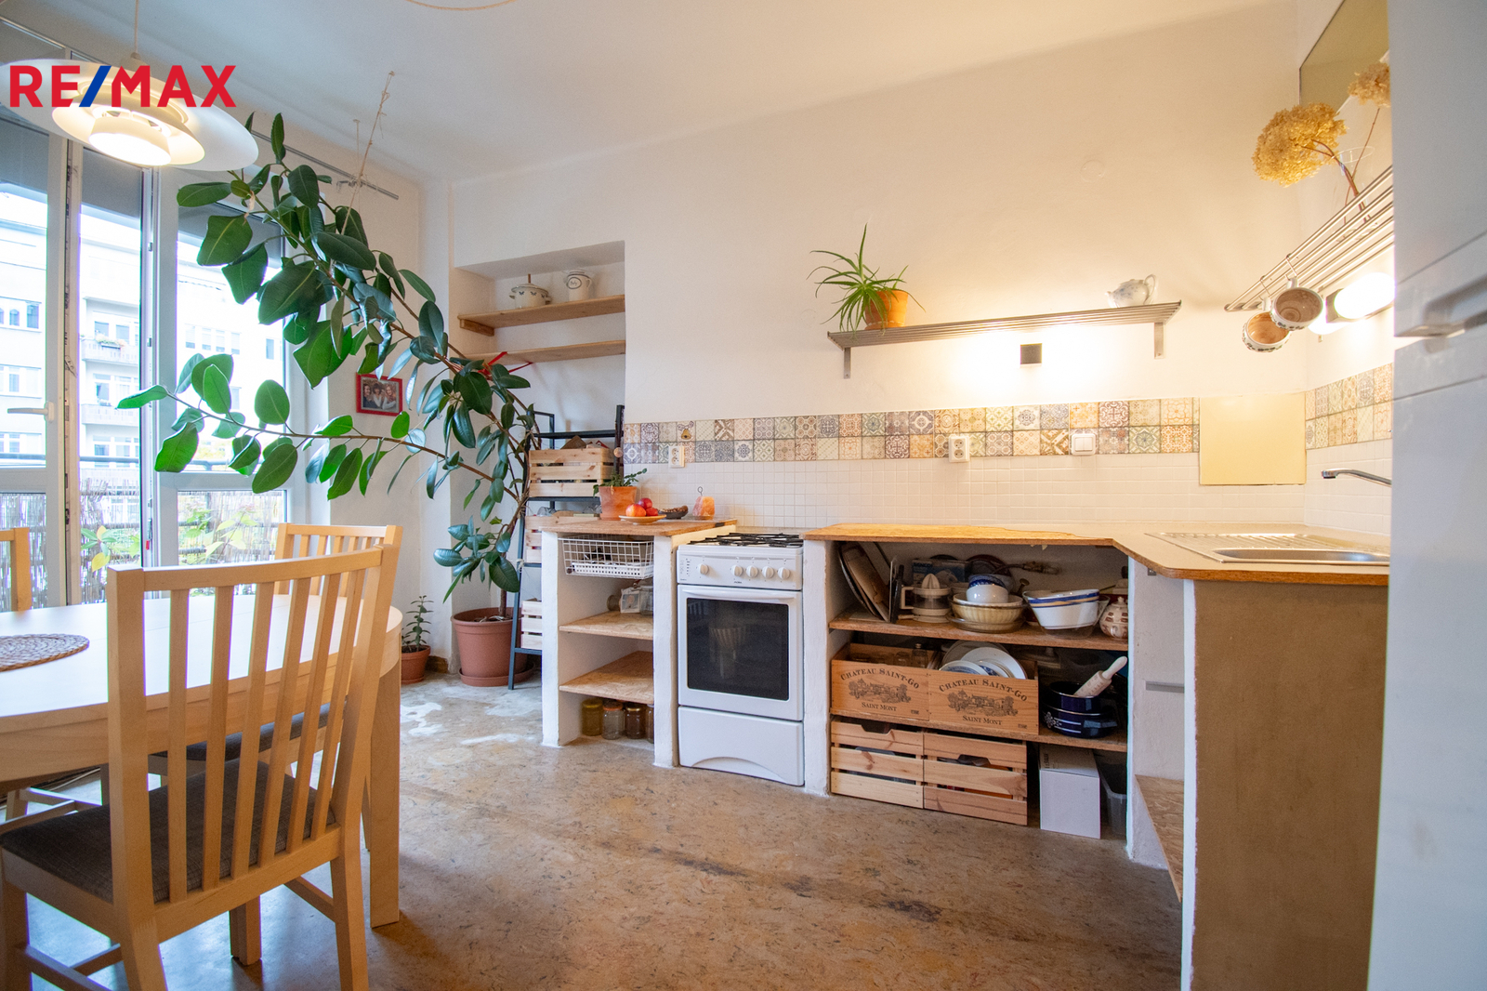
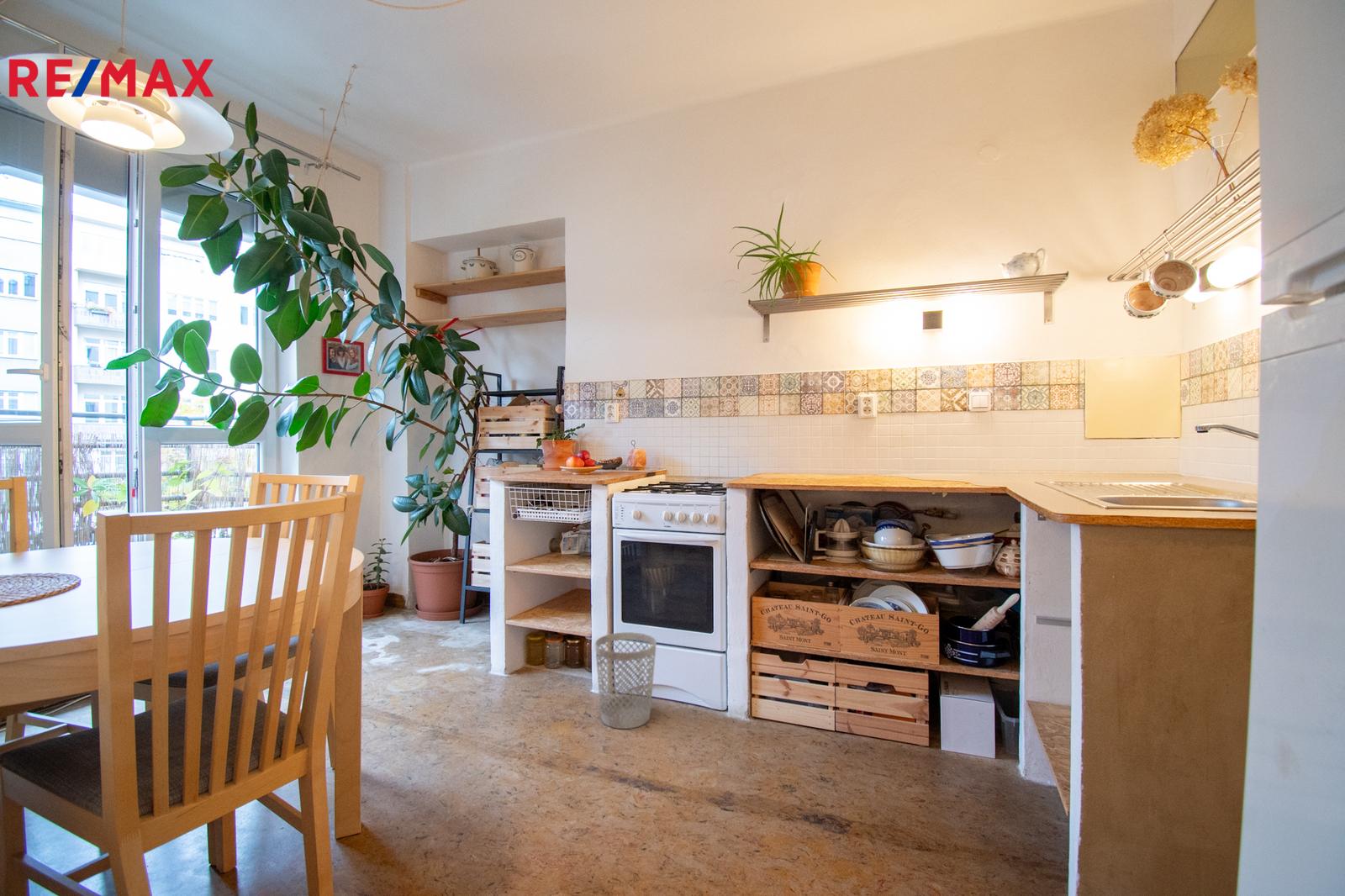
+ wastebasket [594,631,657,730]
